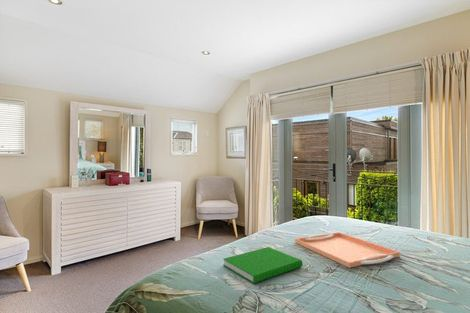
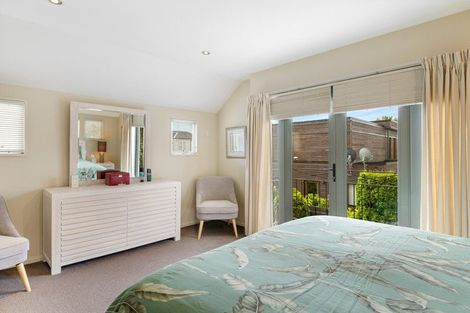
- book [222,246,303,284]
- serving tray [294,231,401,269]
